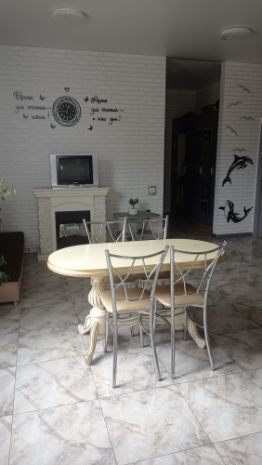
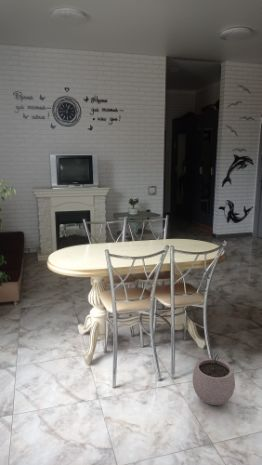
+ plant pot [192,354,236,406]
